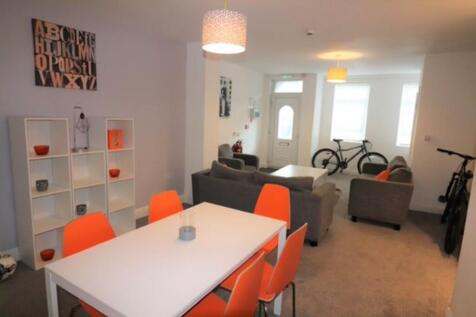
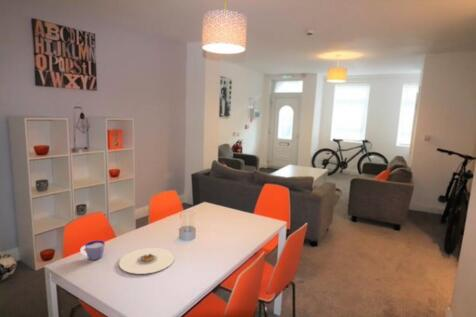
+ plate [118,247,175,275]
+ cup [79,240,106,261]
